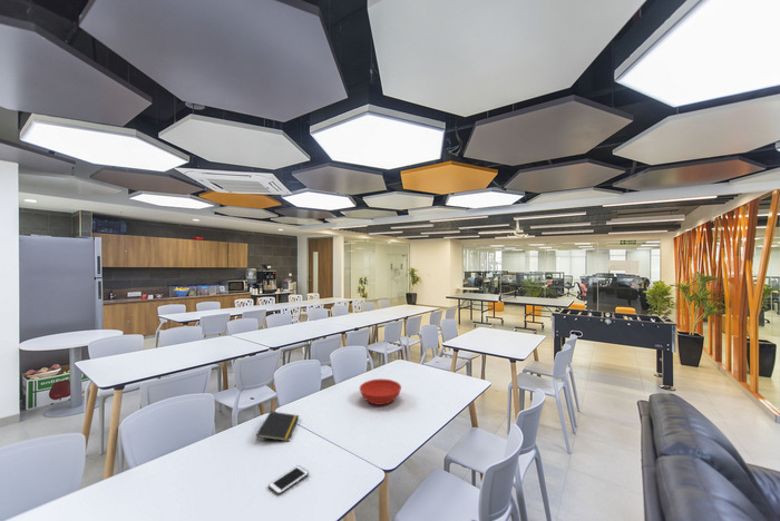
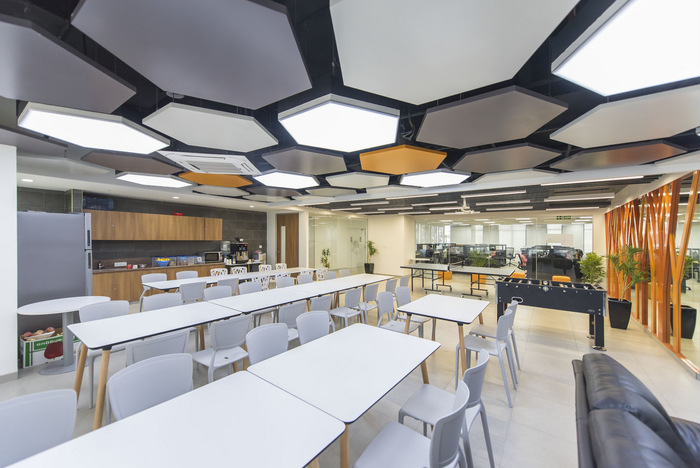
- cell phone [267,464,310,497]
- bowl [359,377,402,406]
- notepad [255,411,300,444]
